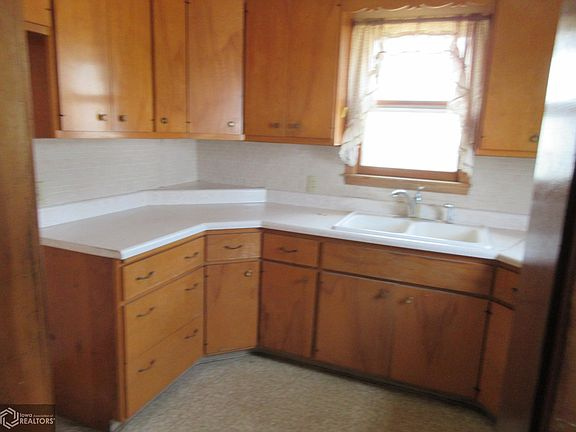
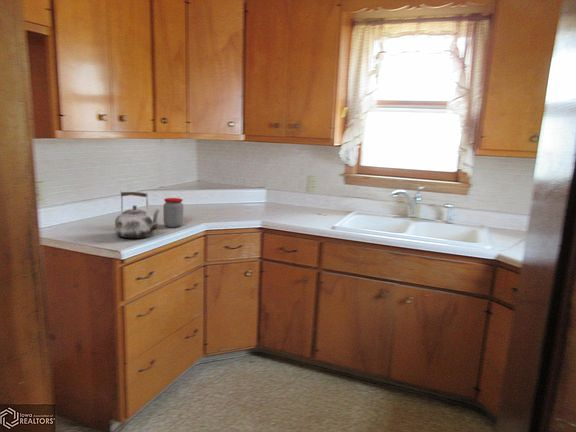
+ kettle [114,190,162,239]
+ jar [163,197,184,228]
